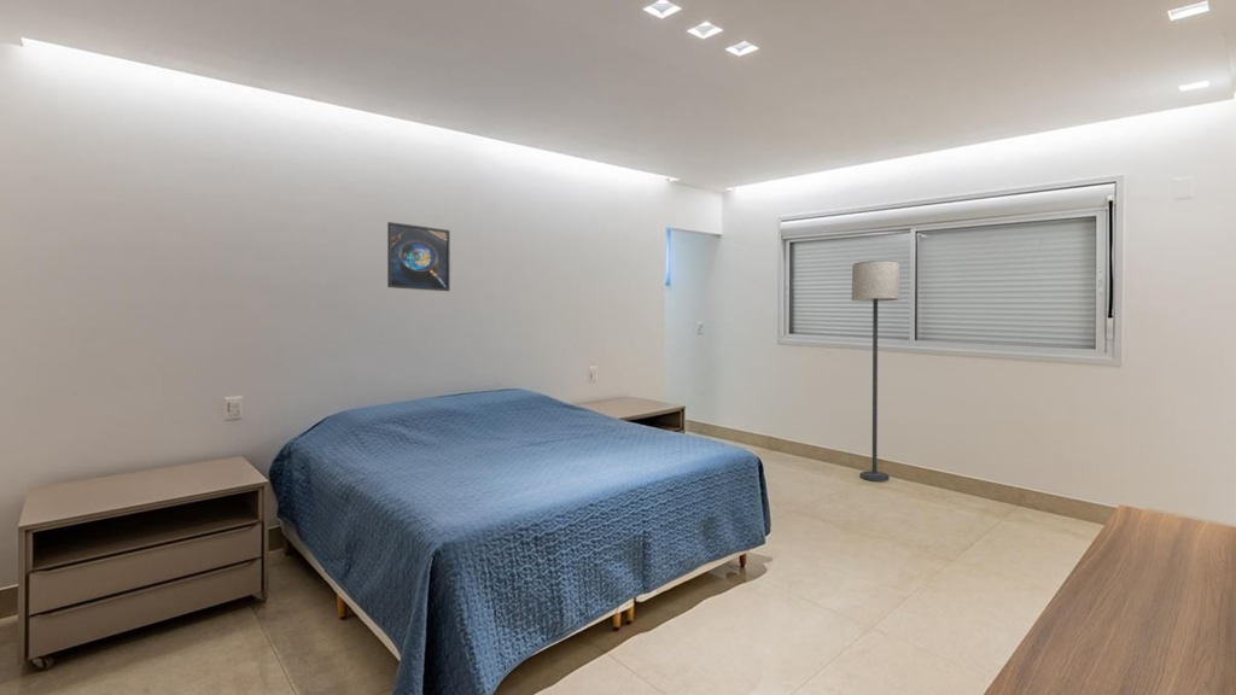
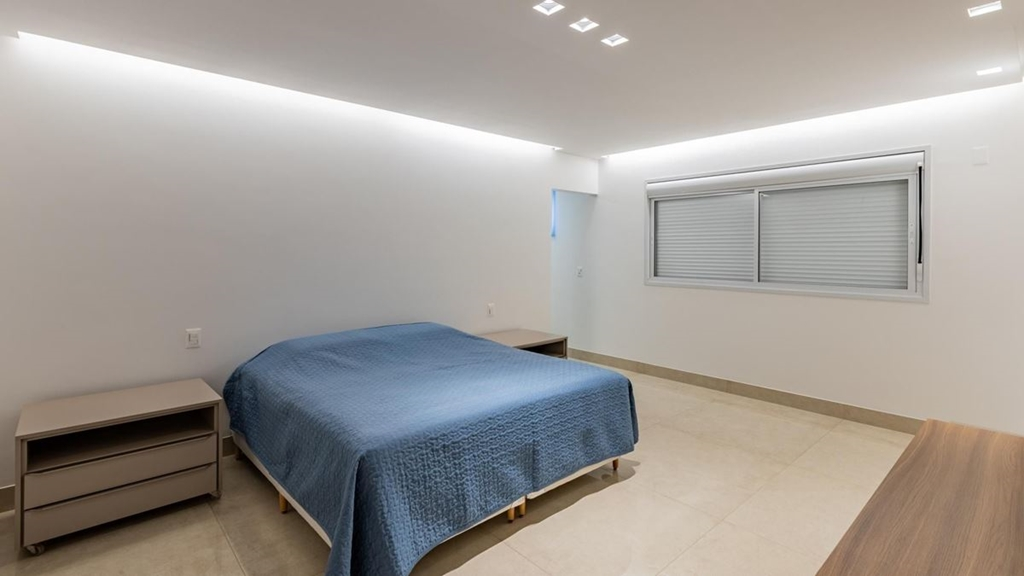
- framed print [386,221,451,292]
- lamp [851,259,902,481]
